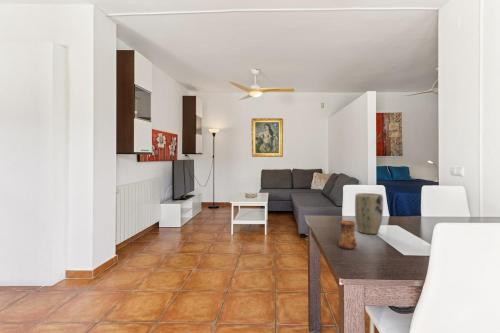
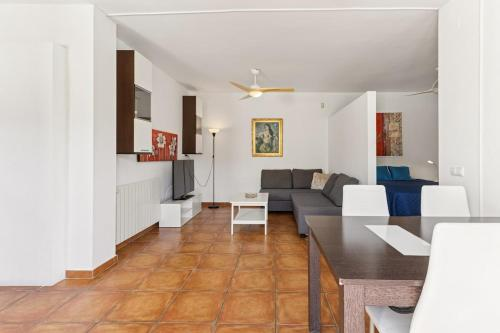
- cup [337,220,358,250]
- plant pot [354,192,384,235]
